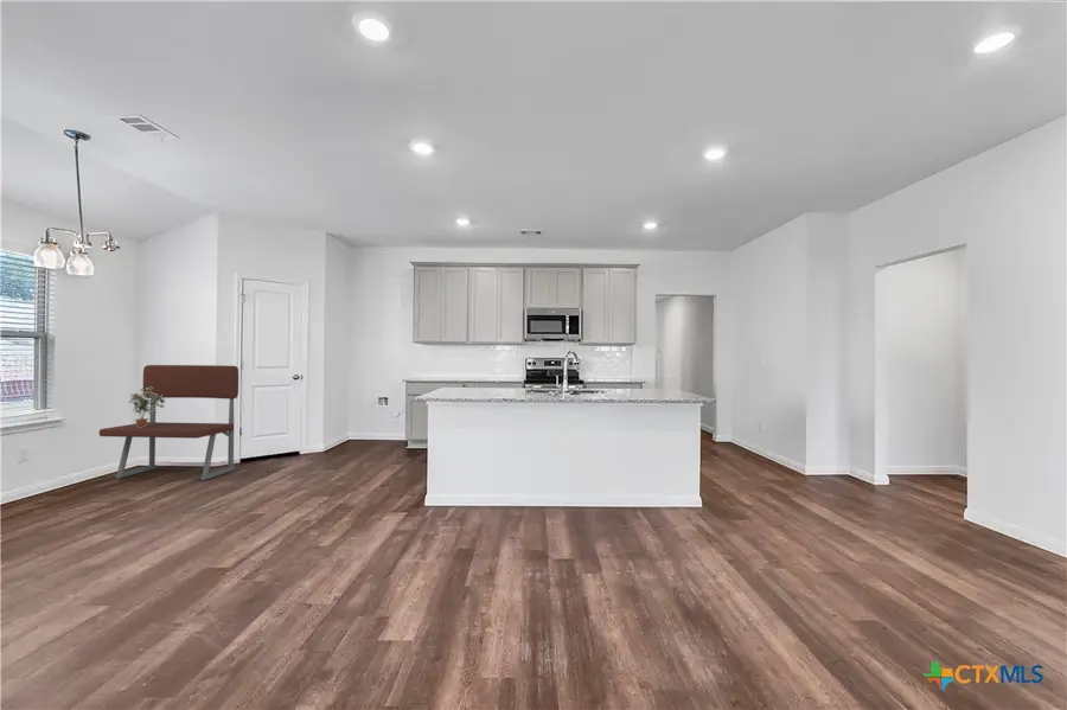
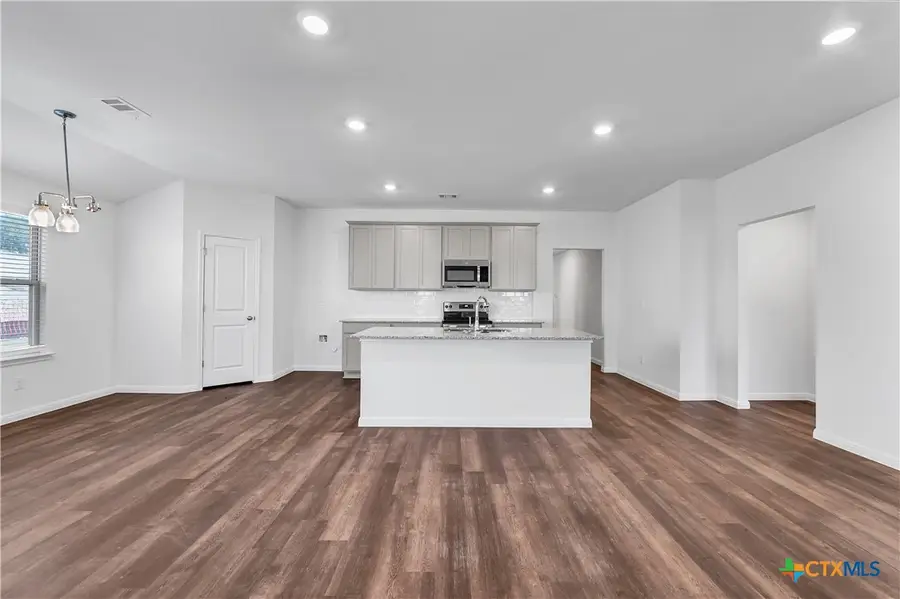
- potted plant [128,386,166,428]
- bench [98,364,239,481]
